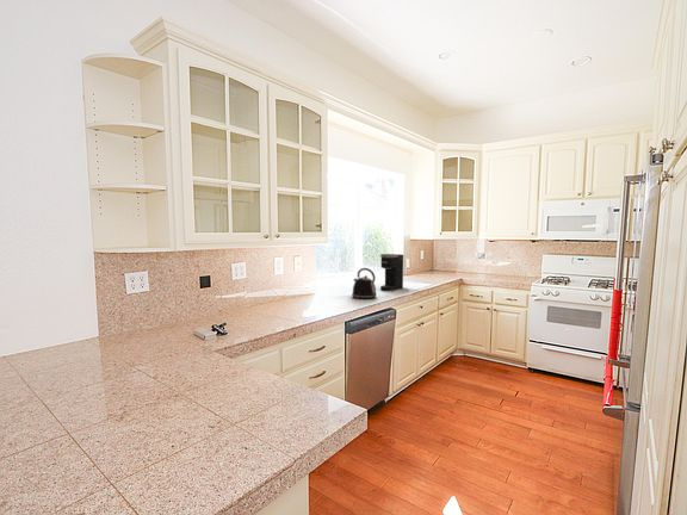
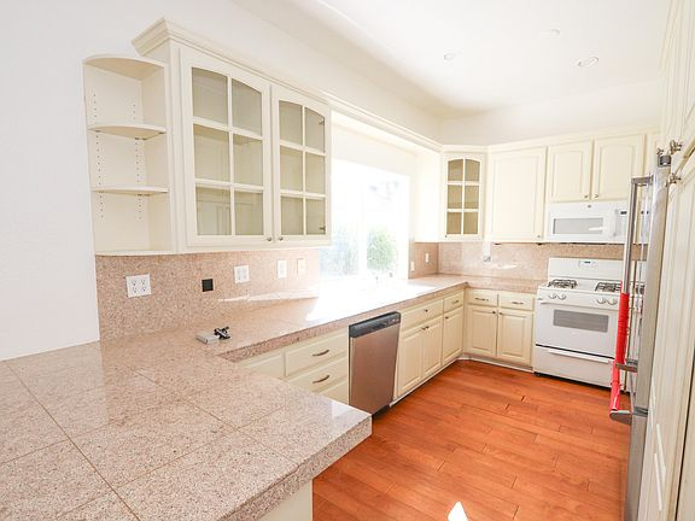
- kettle [351,267,378,300]
- coffee maker [379,253,404,292]
